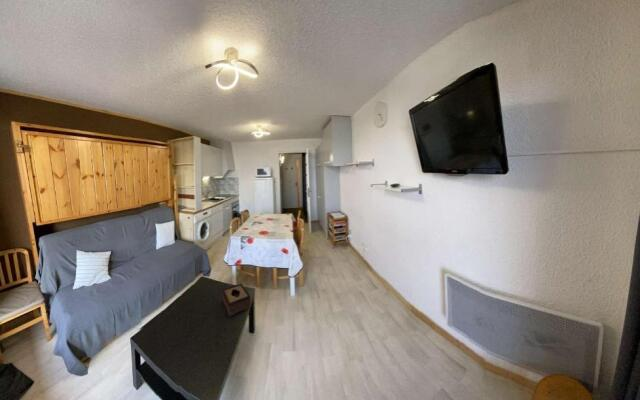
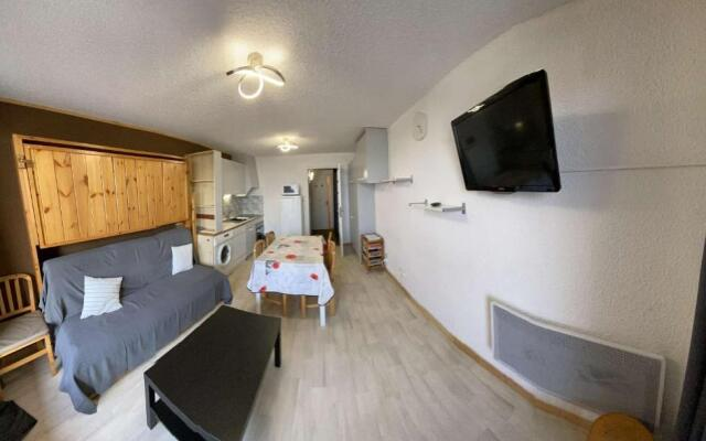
- tissue box [221,283,252,317]
